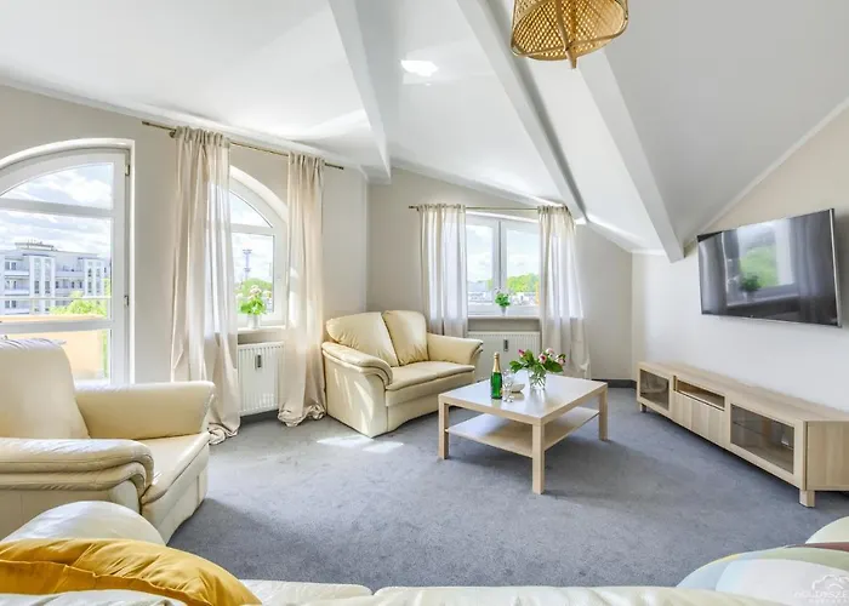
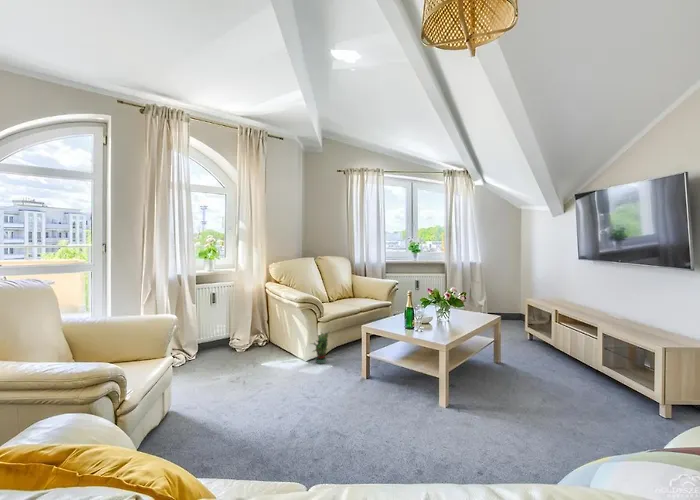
+ potted plant [310,330,330,365]
